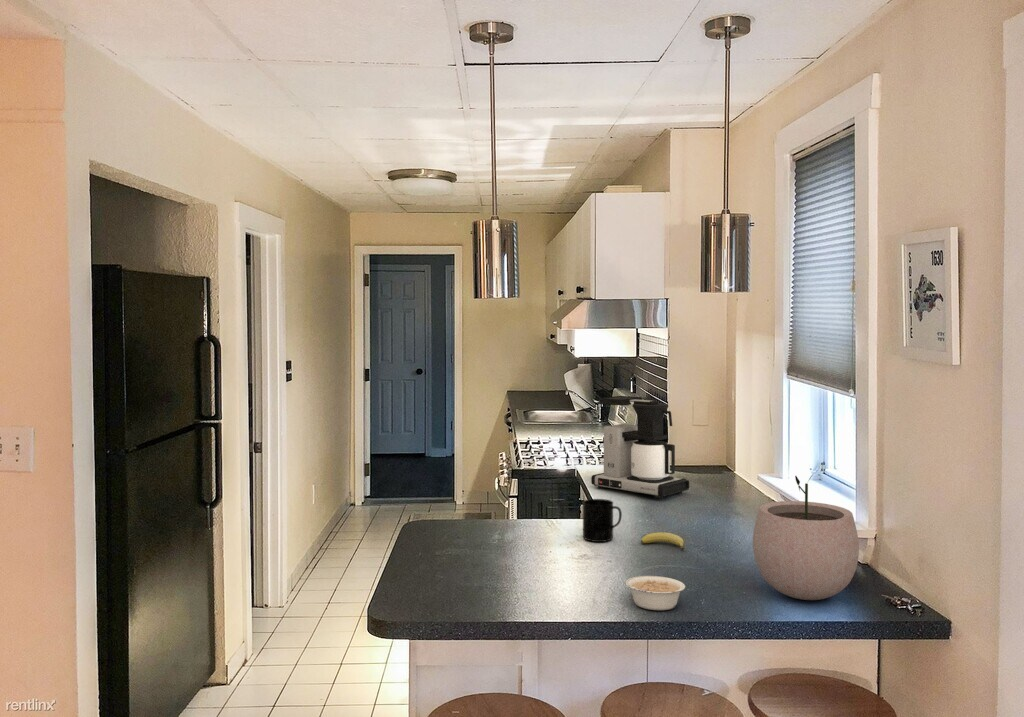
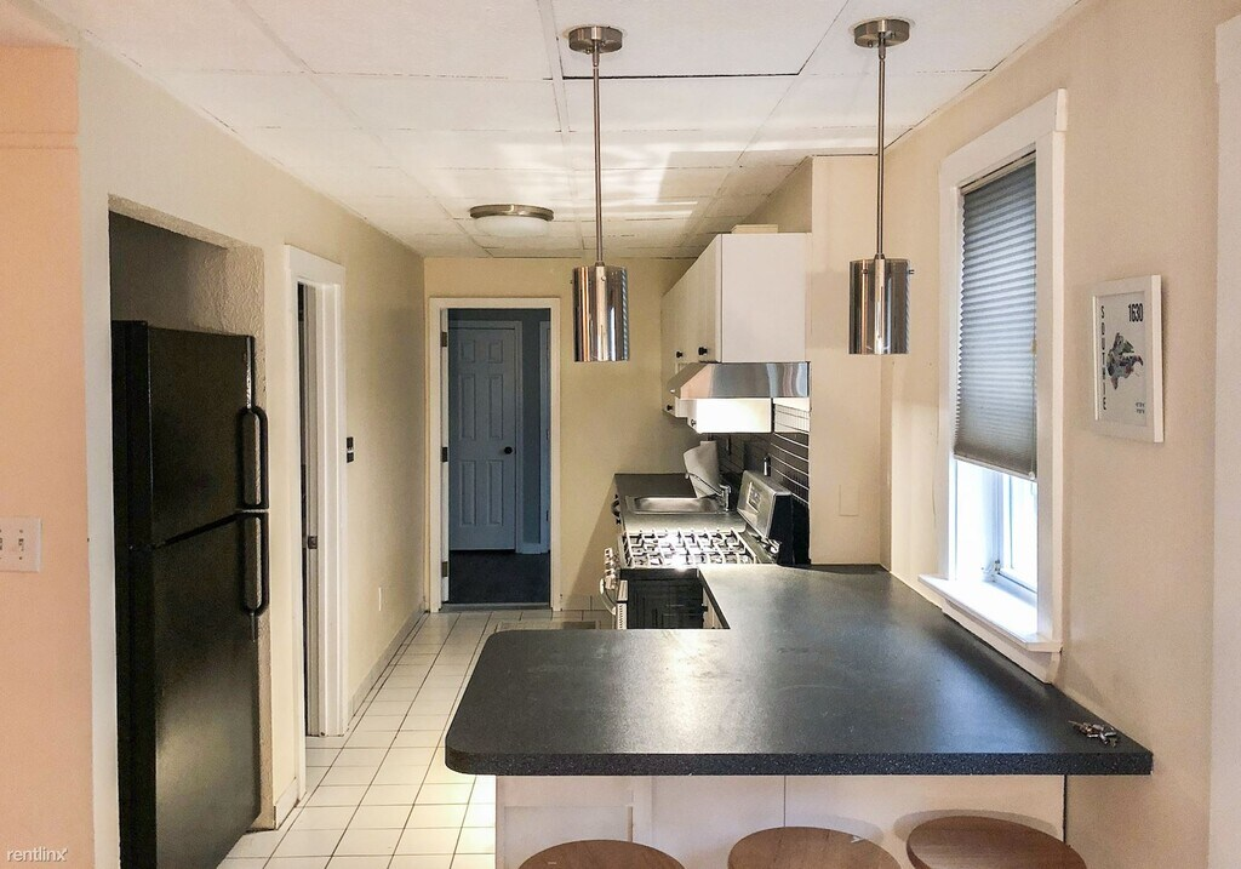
- plant pot [752,472,860,601]
- mug [582,498,623,543]
- fruit [640,531,685,551]
- legume [625,575,686,611]
- coffee maker [590,395,690,500]
